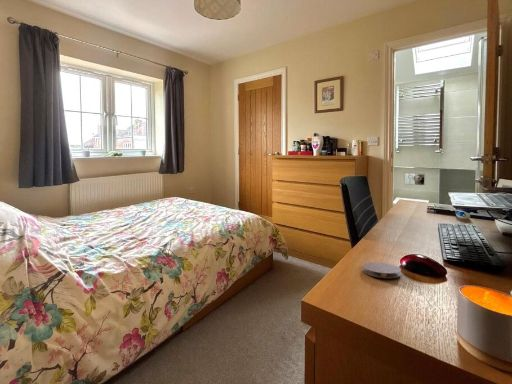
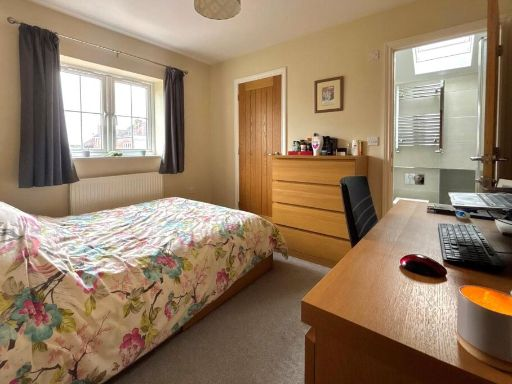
- coaster [362,261,402,279]
